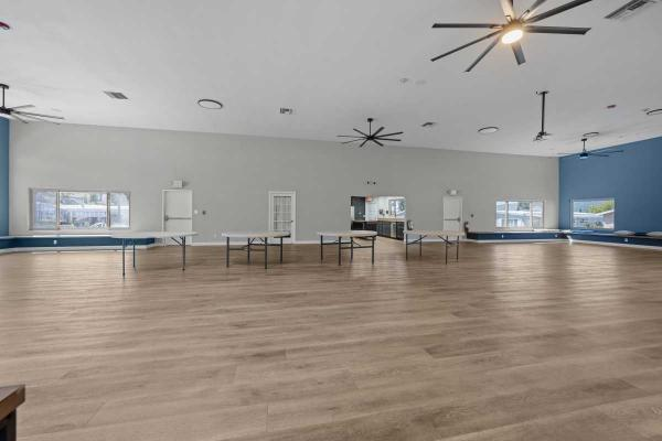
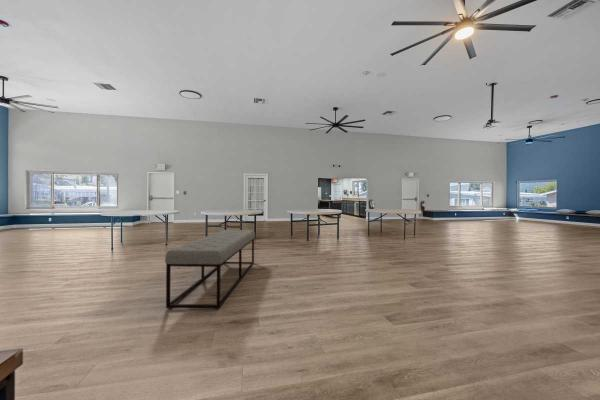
+ bench [164,229,256,310]
